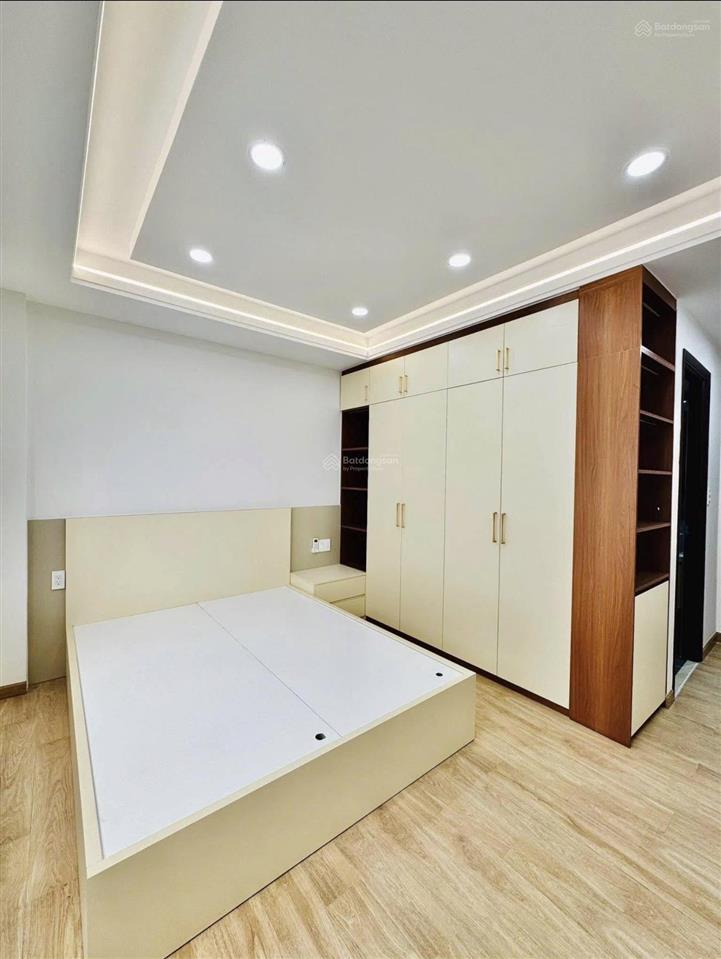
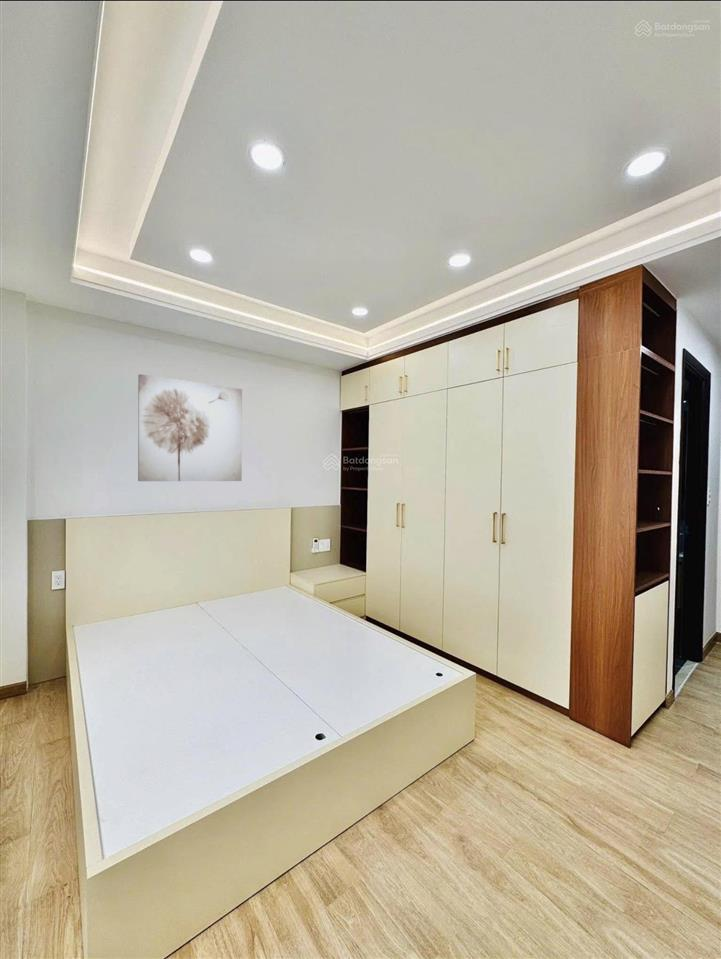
+ wall art [137,373,243,482]
